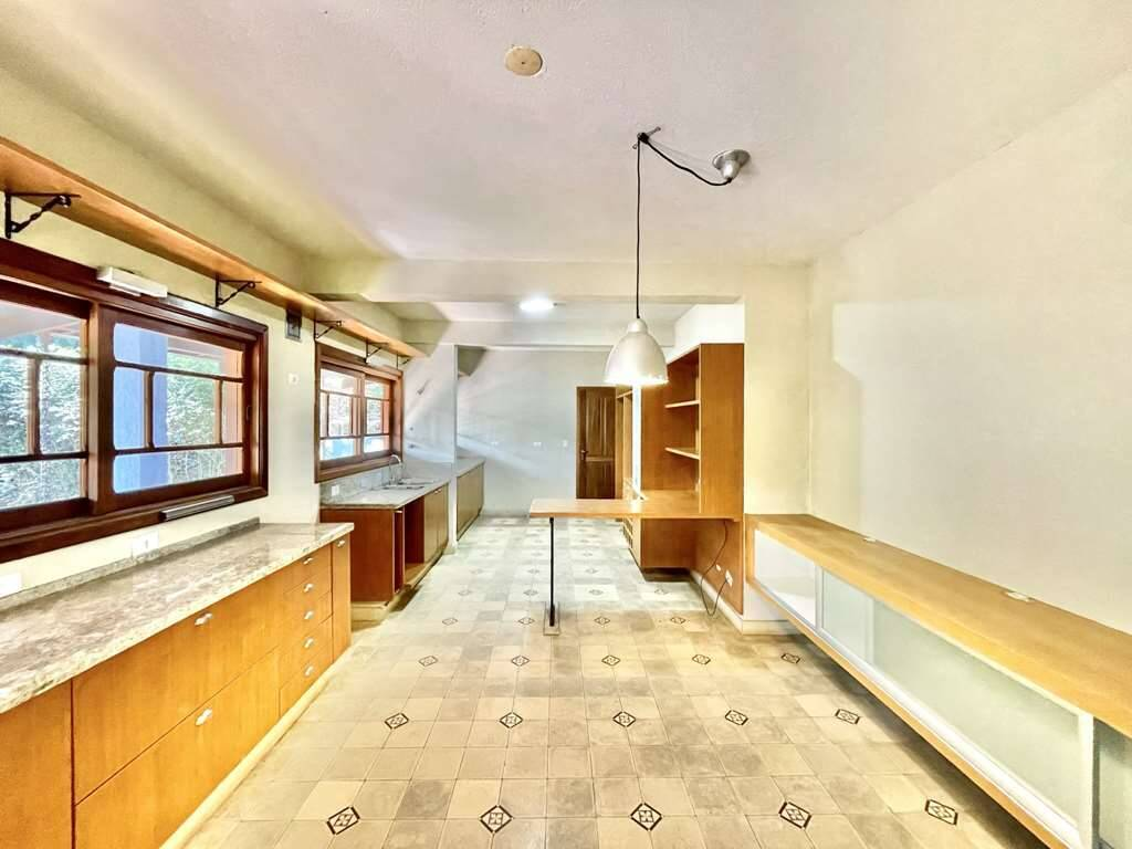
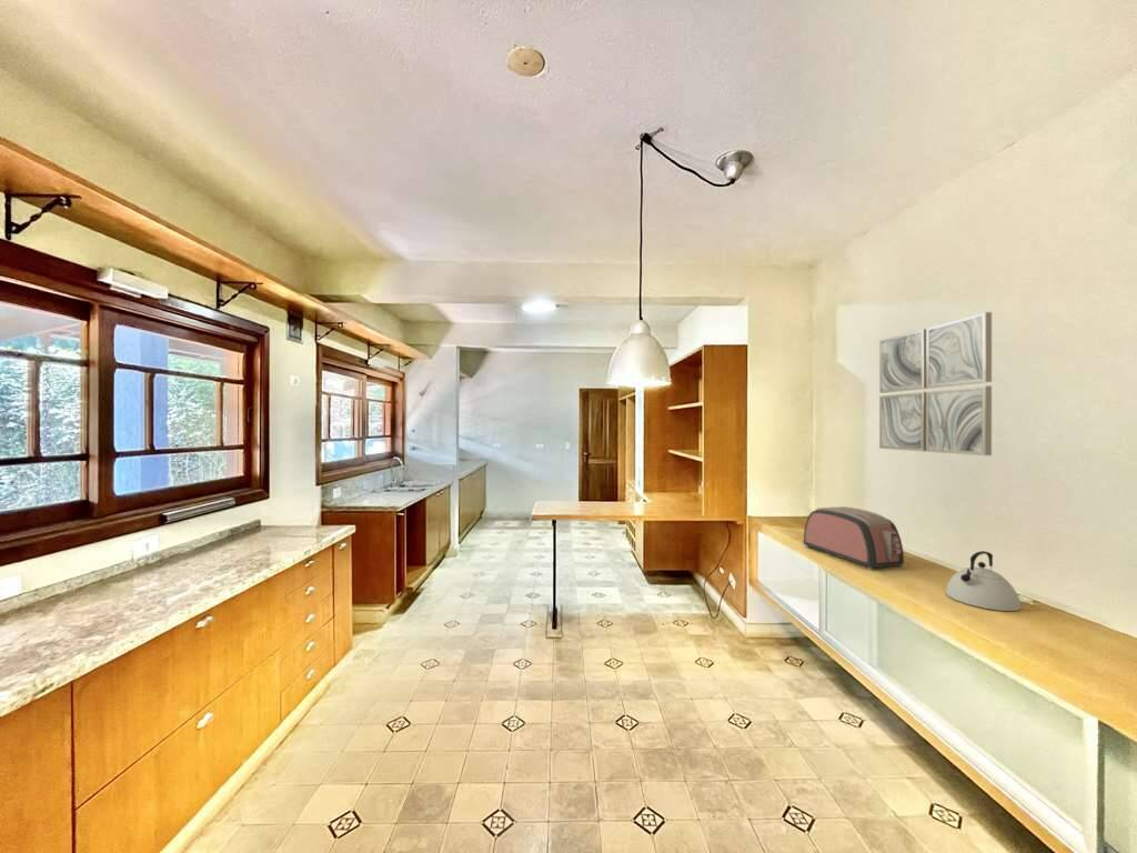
+ wall art [878,311,993,456]
+ kettle [945,550,1022,612]
+ toaster [802,505,905,571]
